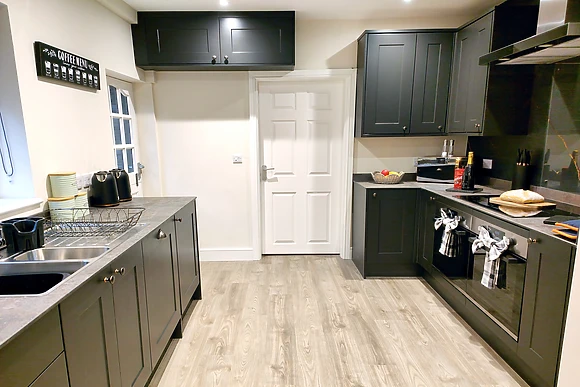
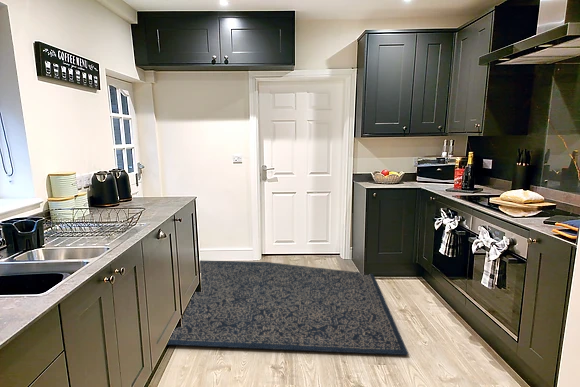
+ rug [166,259,409,356]
